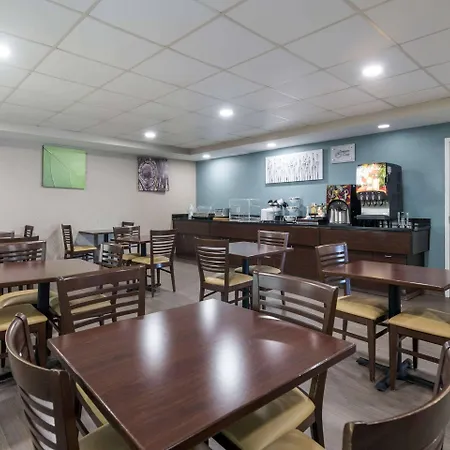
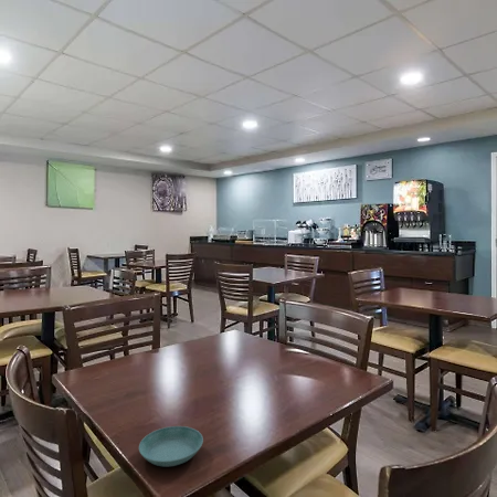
+ saucer [138,425,204,467]
